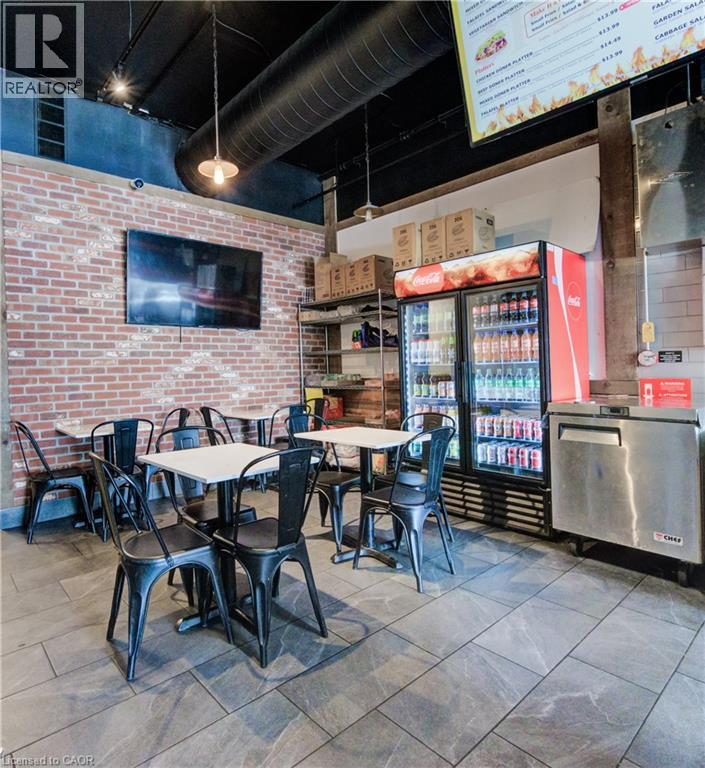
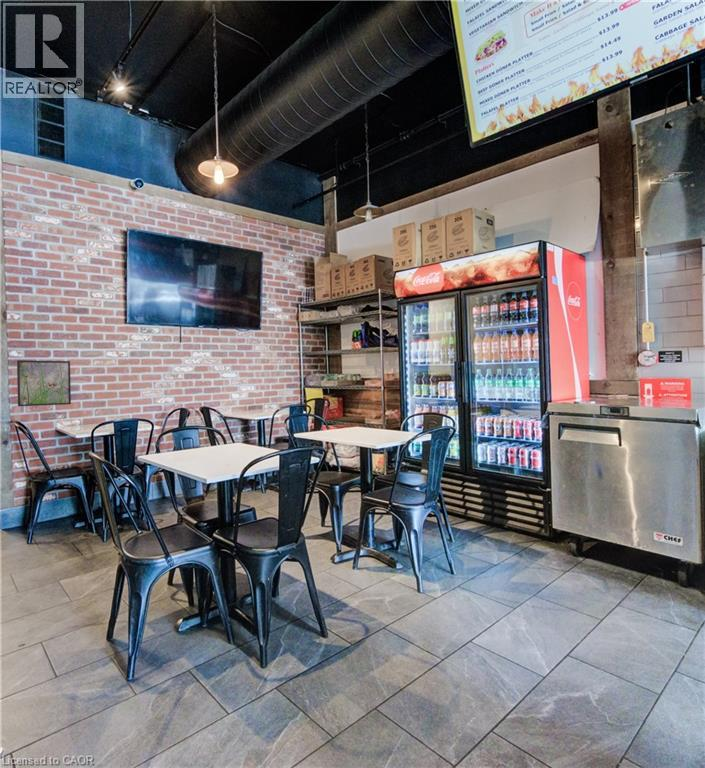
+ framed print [16,359,72,407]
